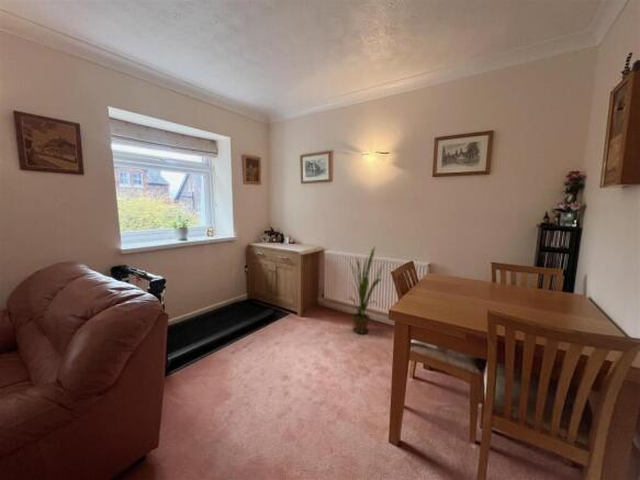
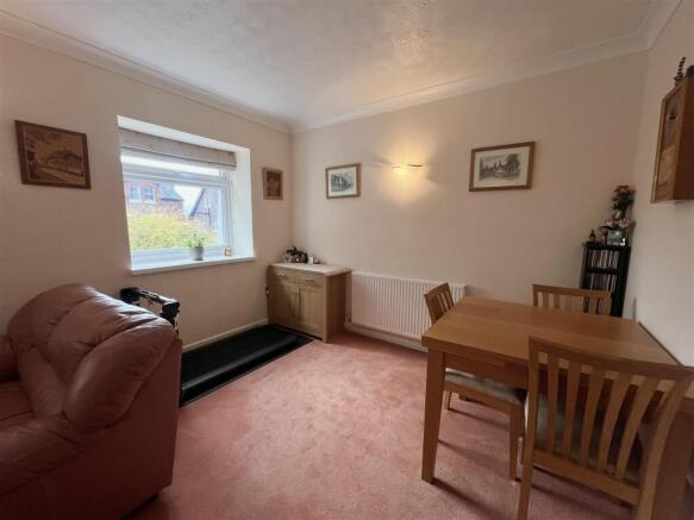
- house plant [345,246,388,335]
